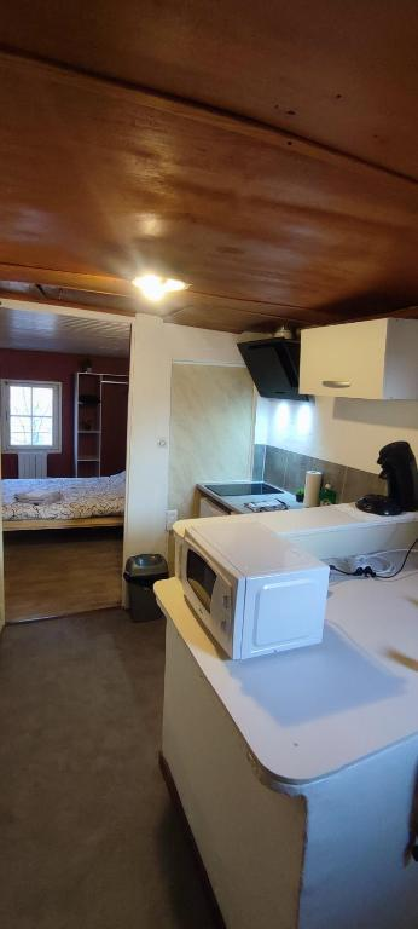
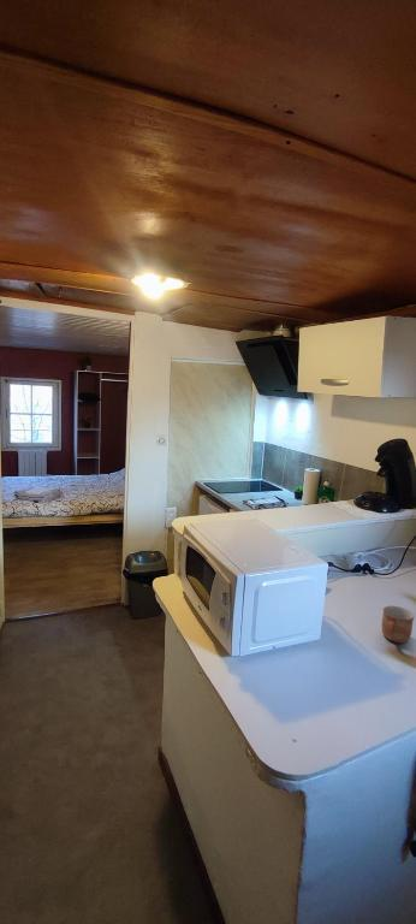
+ mug [380,605,415,645]
